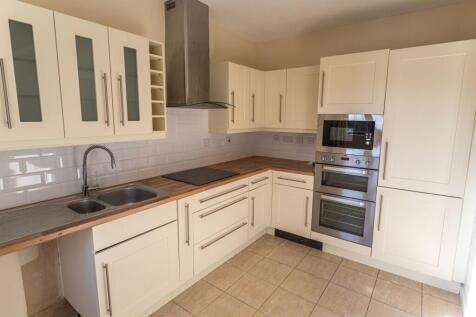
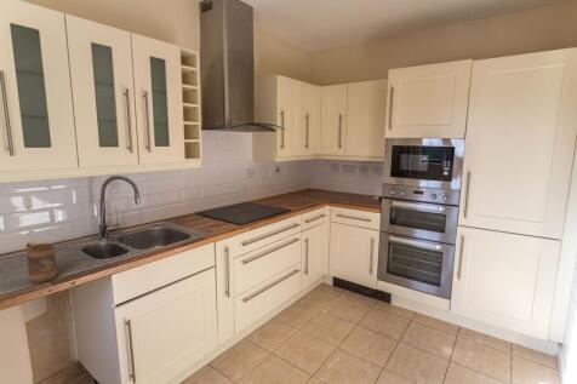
+ mug [24,240,58,285]
